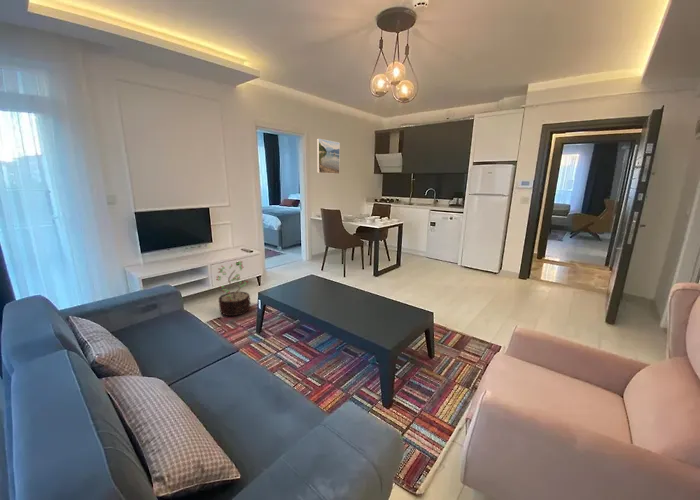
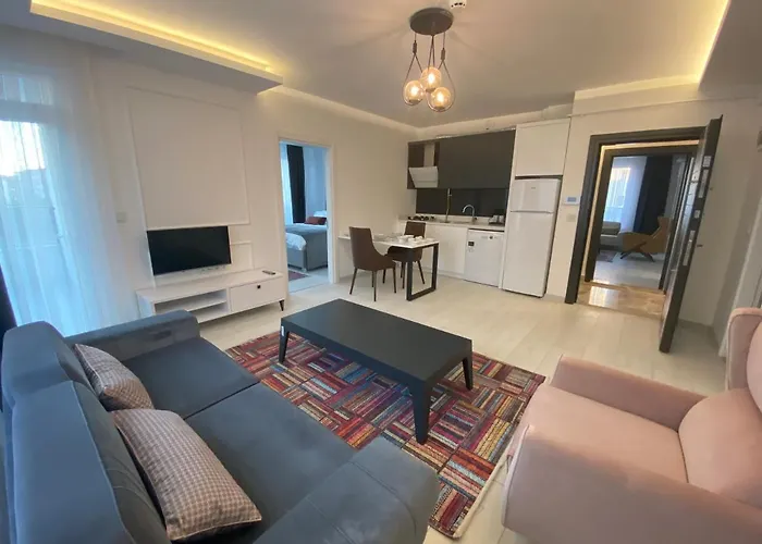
- decorative plant [215,260,252,317]
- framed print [316,138,341,175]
